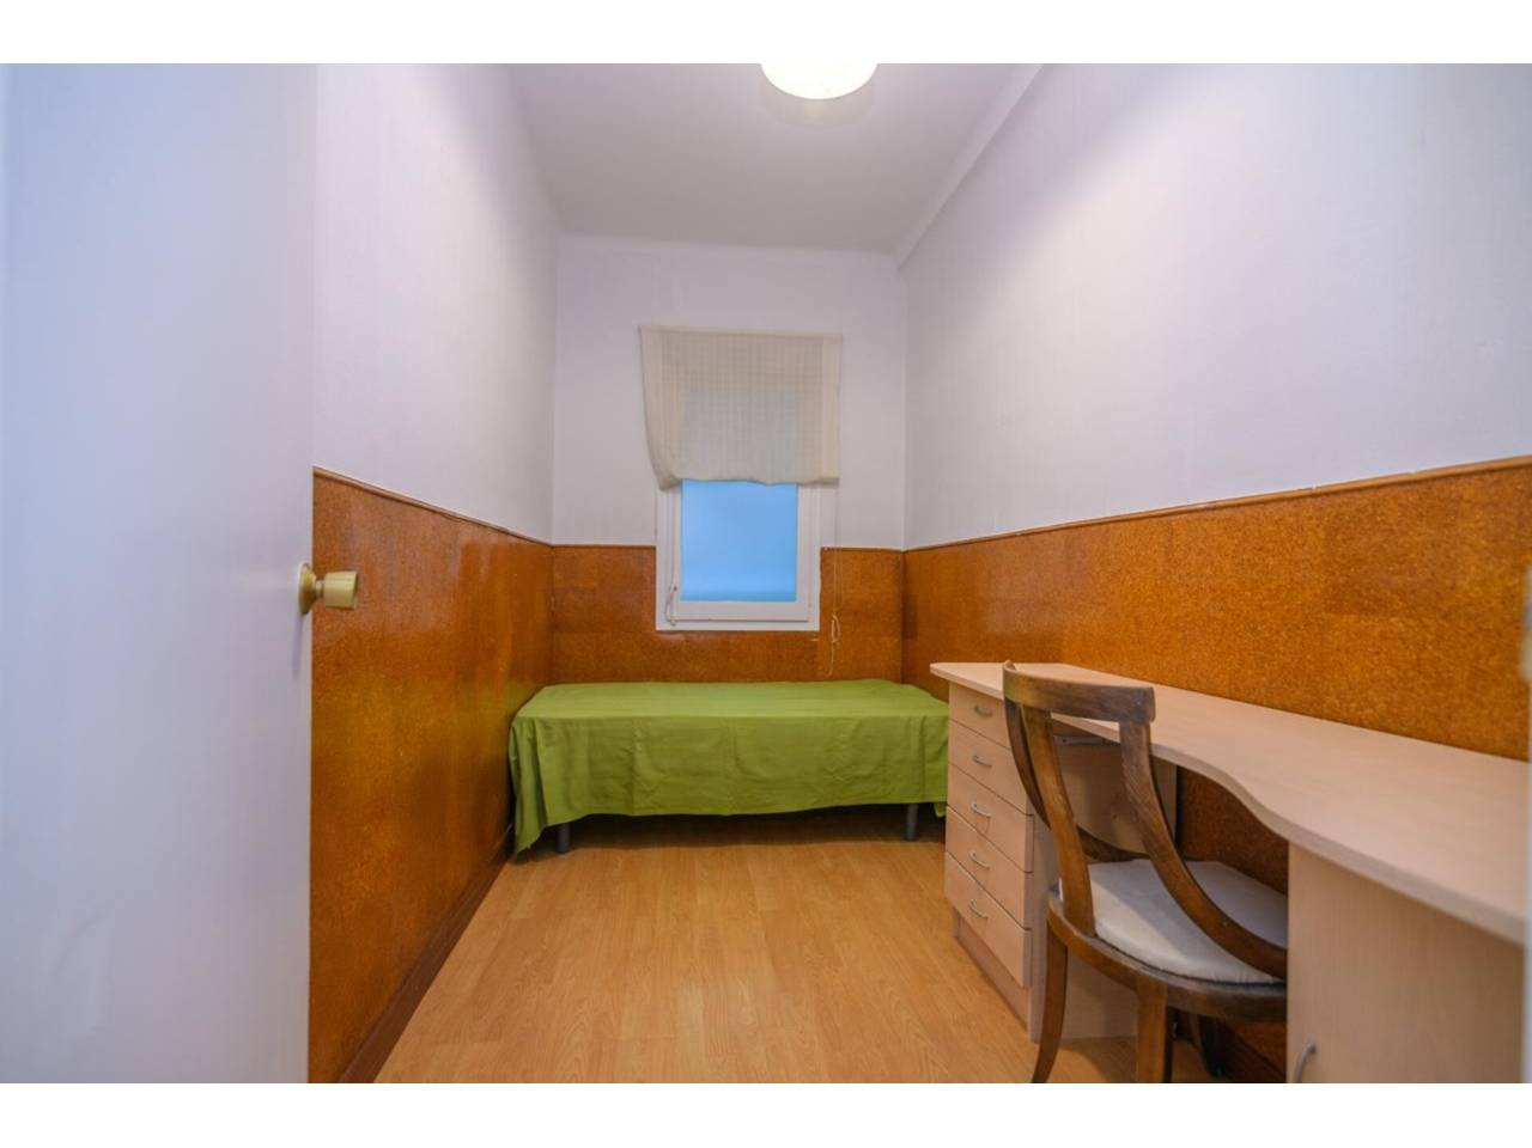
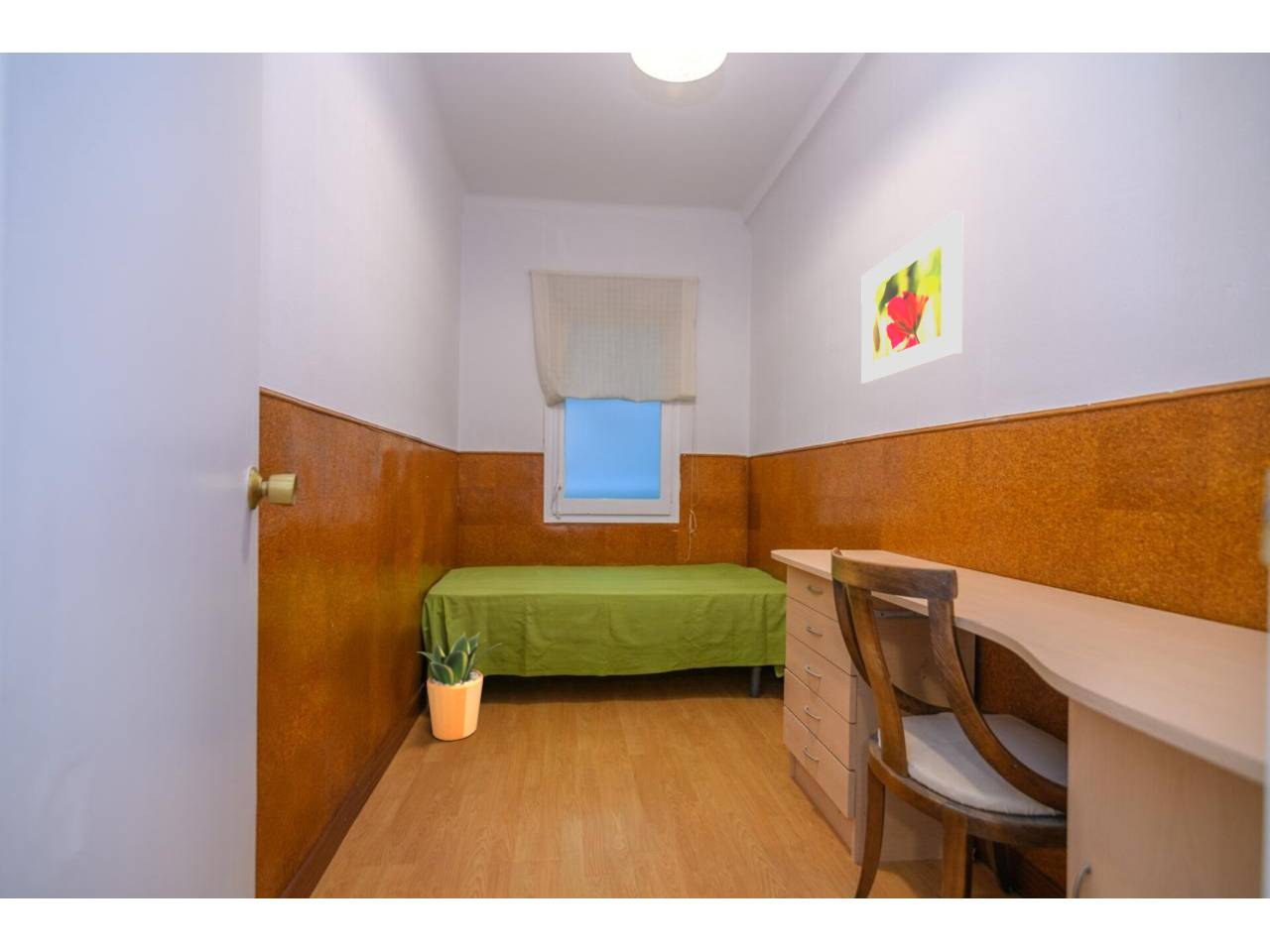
+ potted plant [416,631,503,742]
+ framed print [860,210,963,385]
